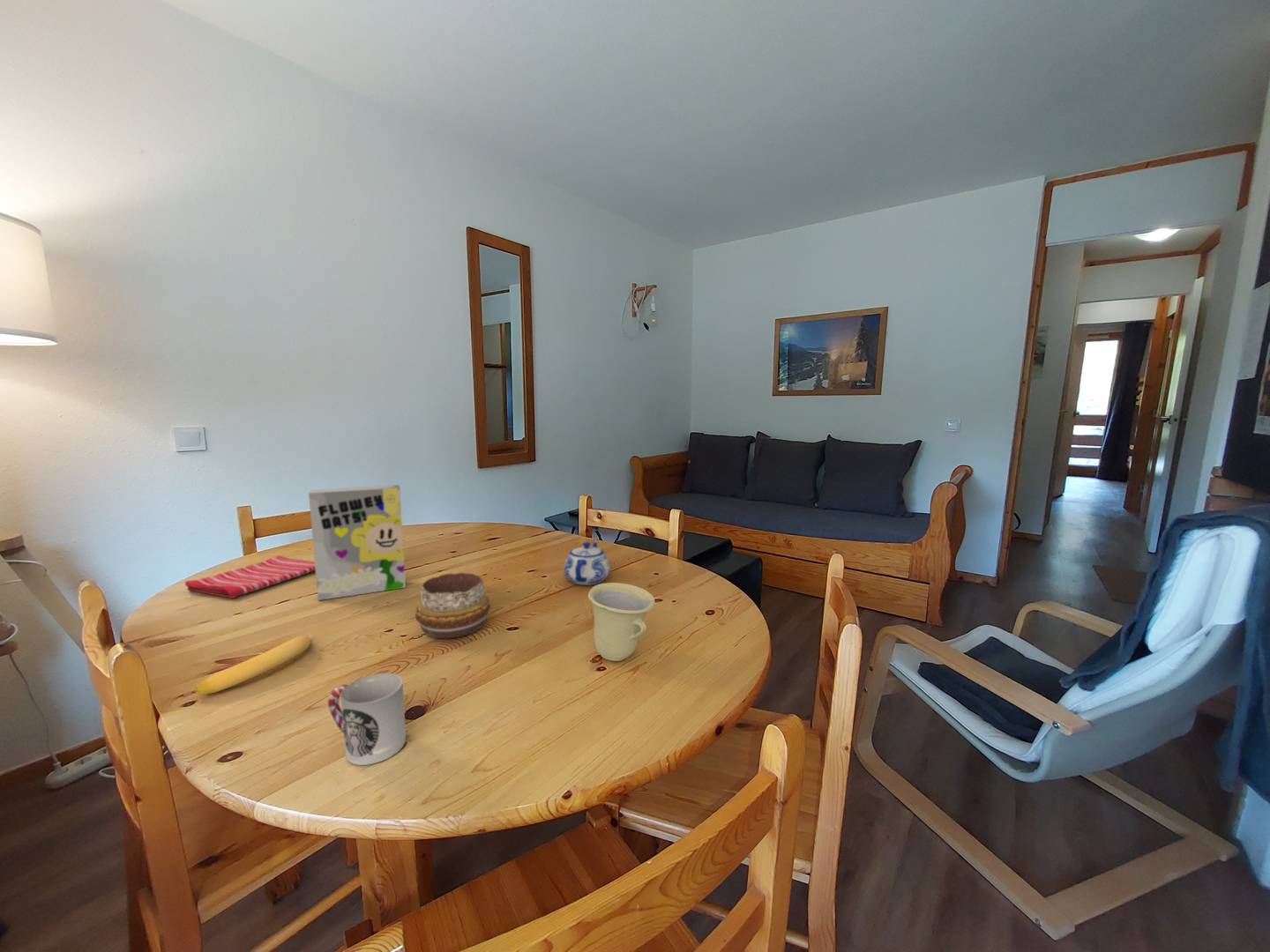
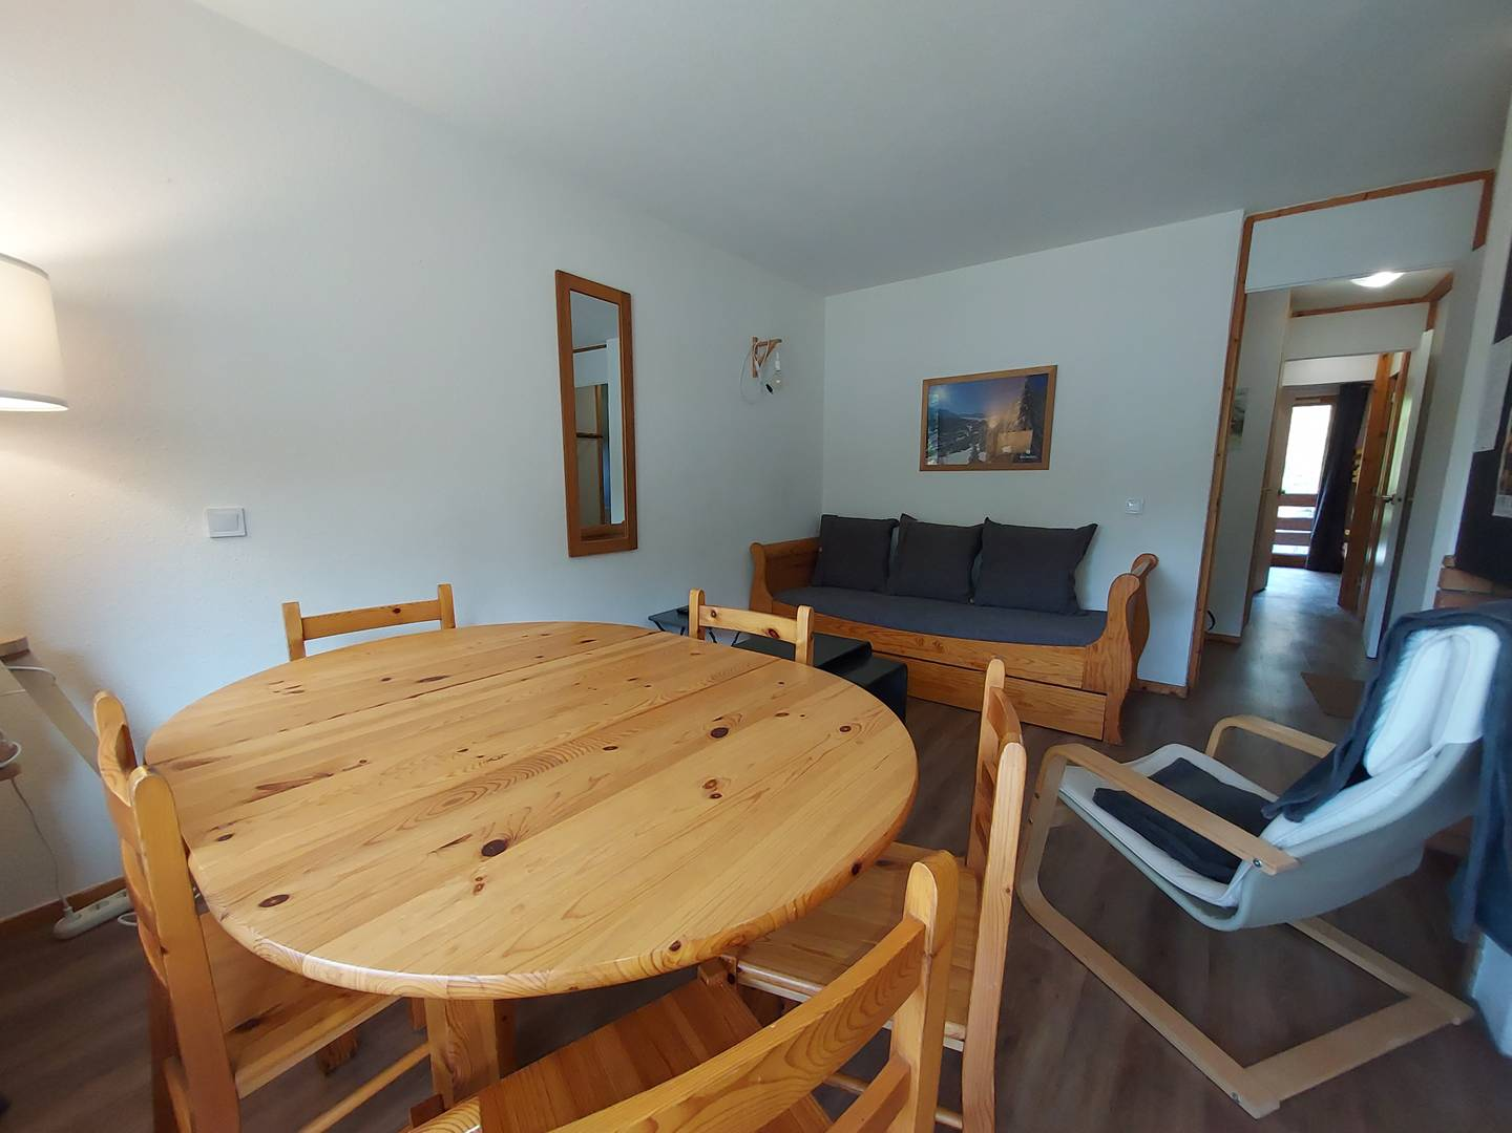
- dish towel [184,554,316,599]
- decorative bowl [415,572,491,639]
- banana [194,634,311,695]
- teapot [563,539,611,586]
- cereal box [308,484,407,601]
- cup [587,582,656,662]
- cup [327,672,407,766]
